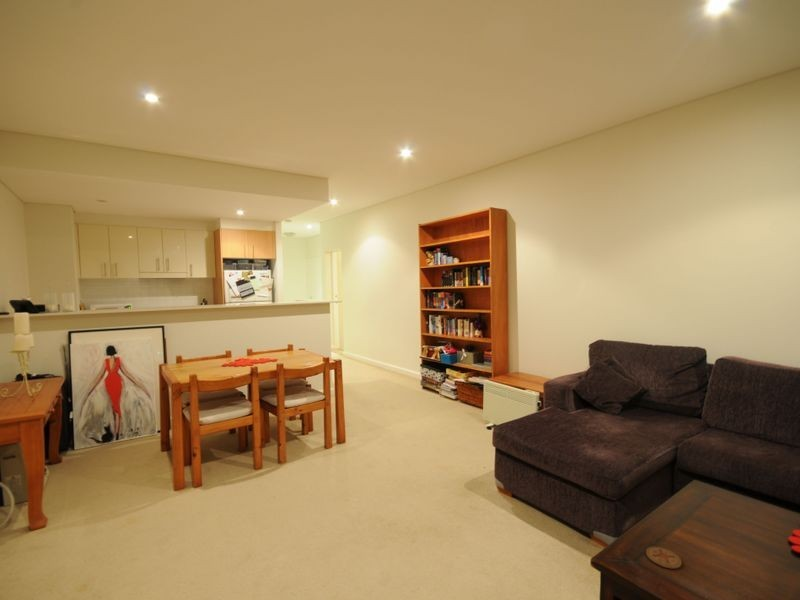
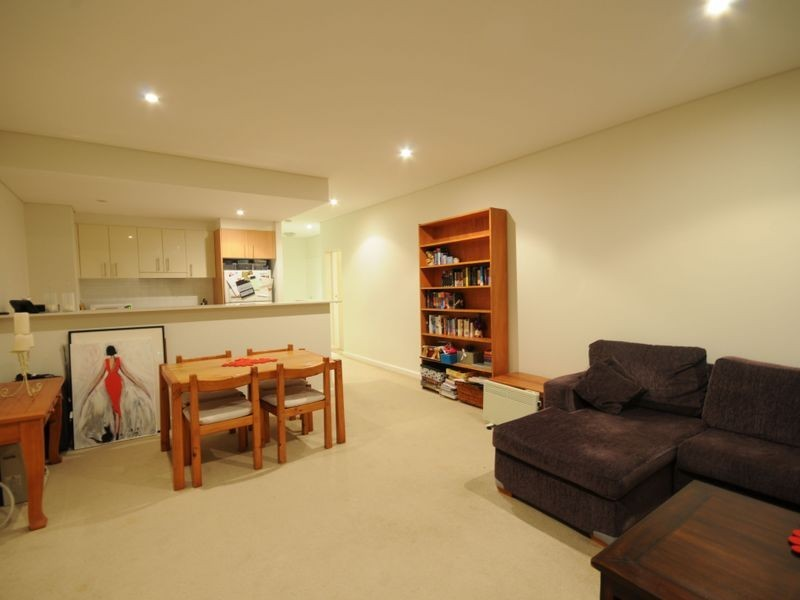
- coaster [645,546,683,570]
